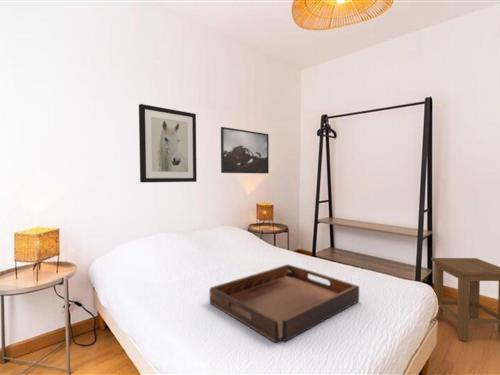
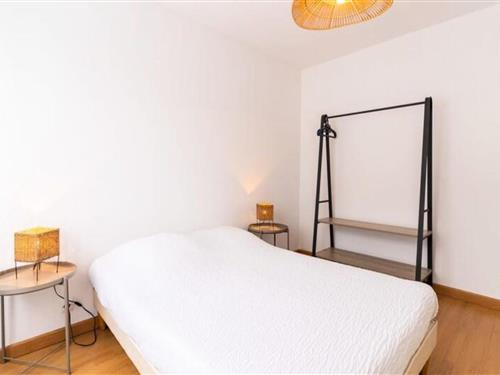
- stool [430,257,500,342]
- wall art [138,103,198,183]
- serving tray [209,263,360,343]
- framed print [220,126,270,175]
